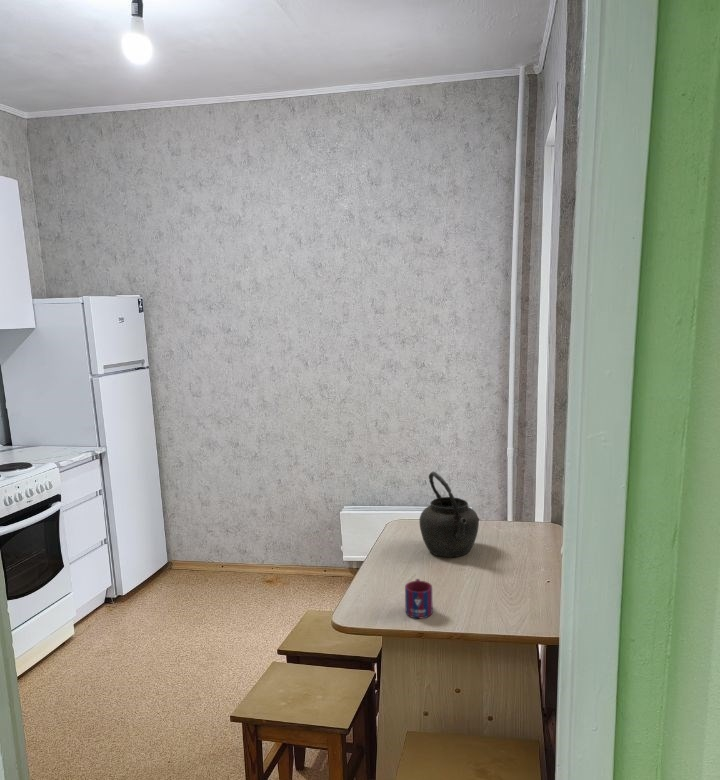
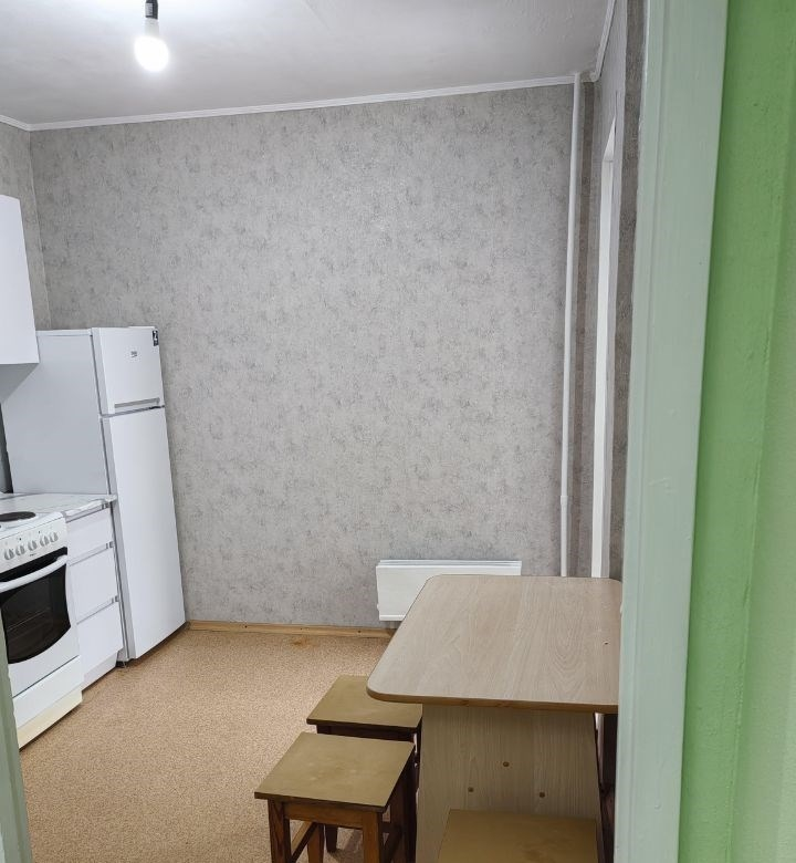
- kettle [418,471,480,558]
- mug [404,578,434,619]
